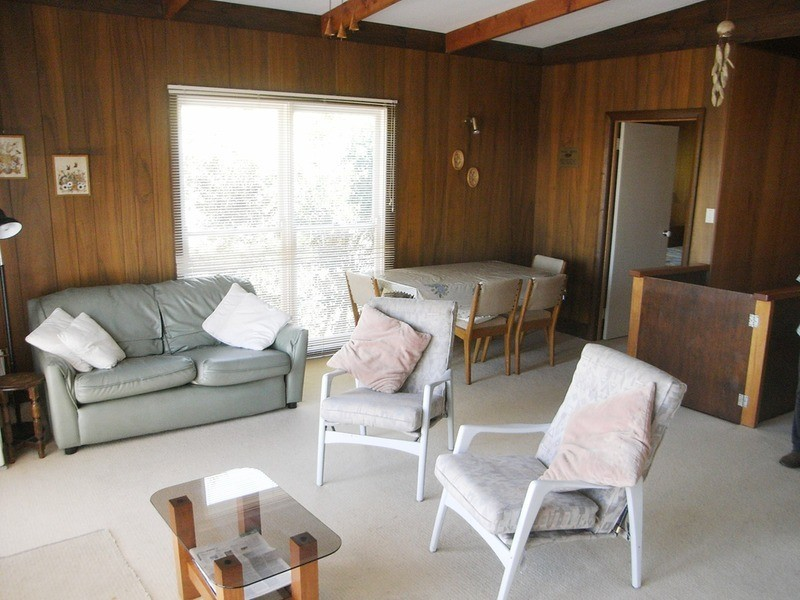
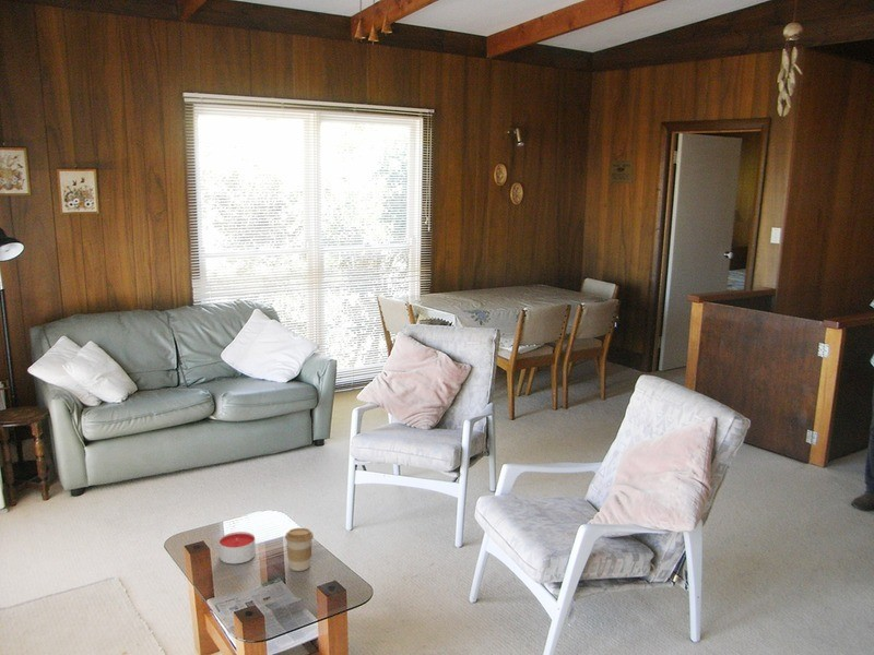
+ candle [218,531,257,564]
+ coffee cup [284,527,315,572]
